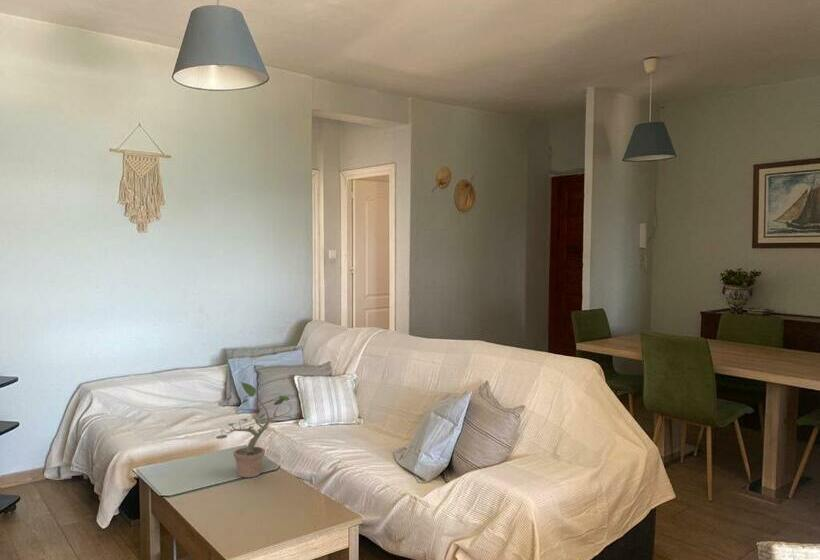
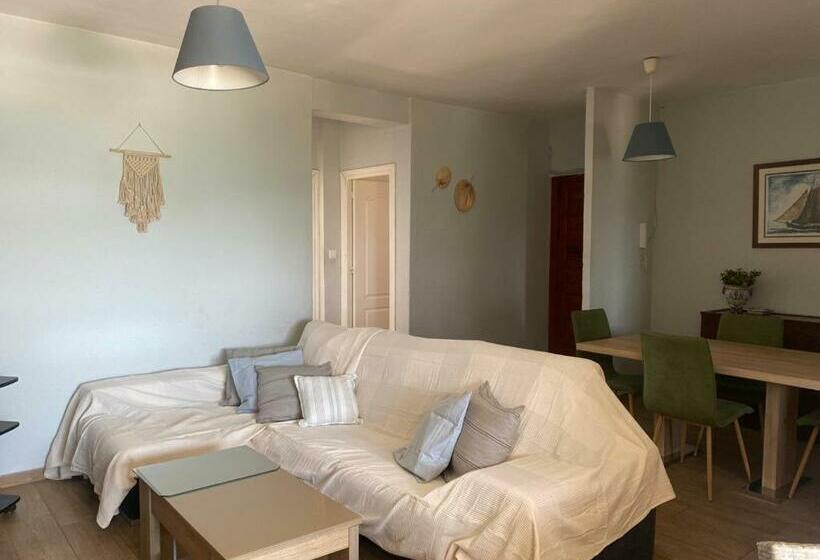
- potted plant [215,381,292,479]
